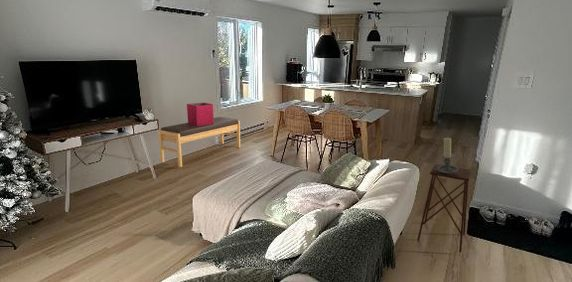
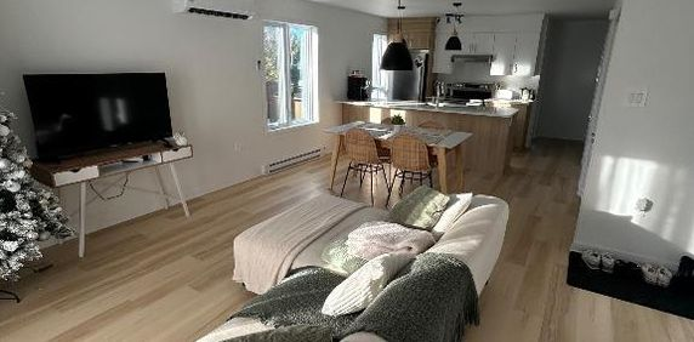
- side table [417,163,472,254]
- bench [157,116,241,168]
- candle holder [432,137,458,174]
- storage bin [186,102,214,126]
